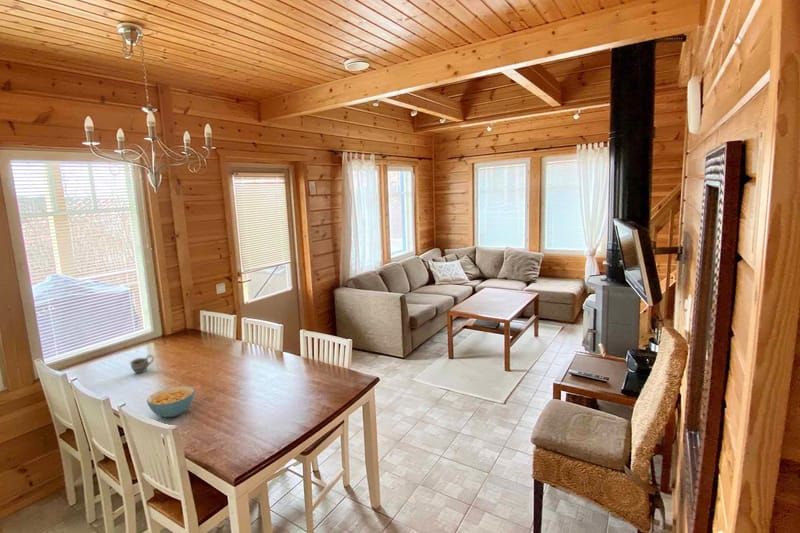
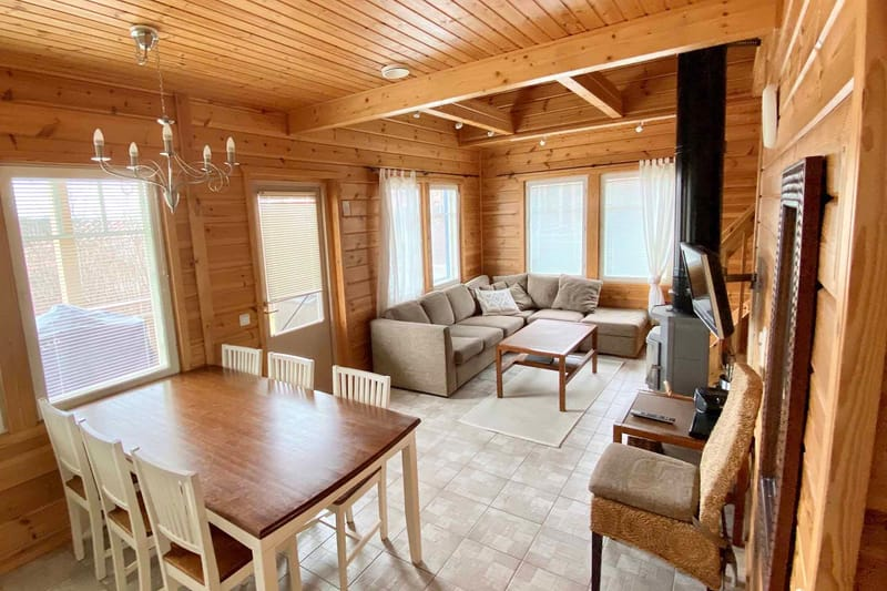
- cereal bowl [146,385,195,418]
- cup [129,354,155,374]
